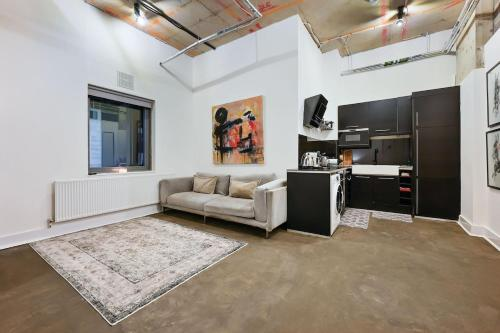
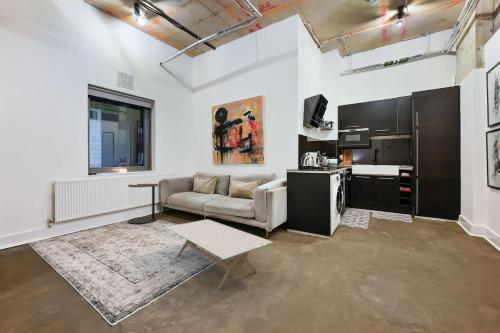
+ coffee table [165,218,274,290]
+ side table [127,183,159,225]
